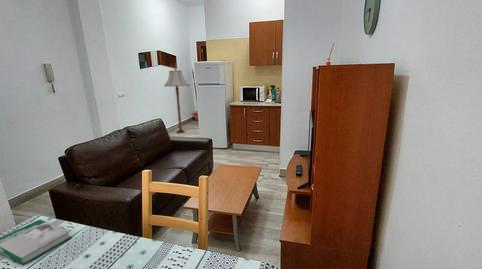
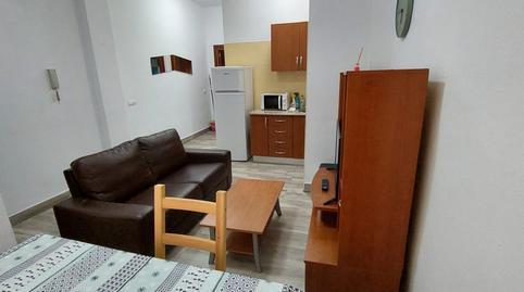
- book [0,219,73,266]
- floor lamp [163,68,190,134]
